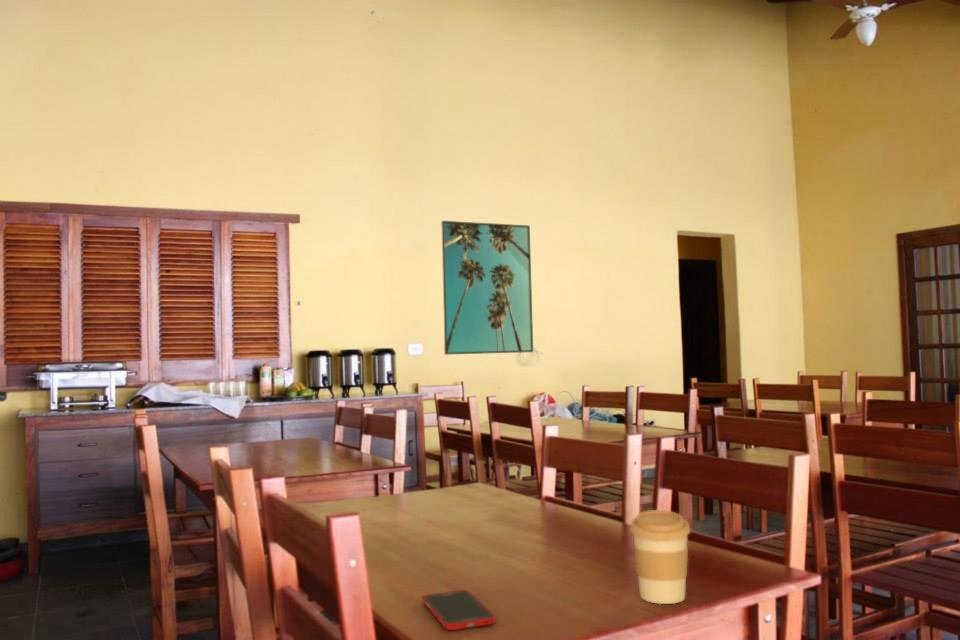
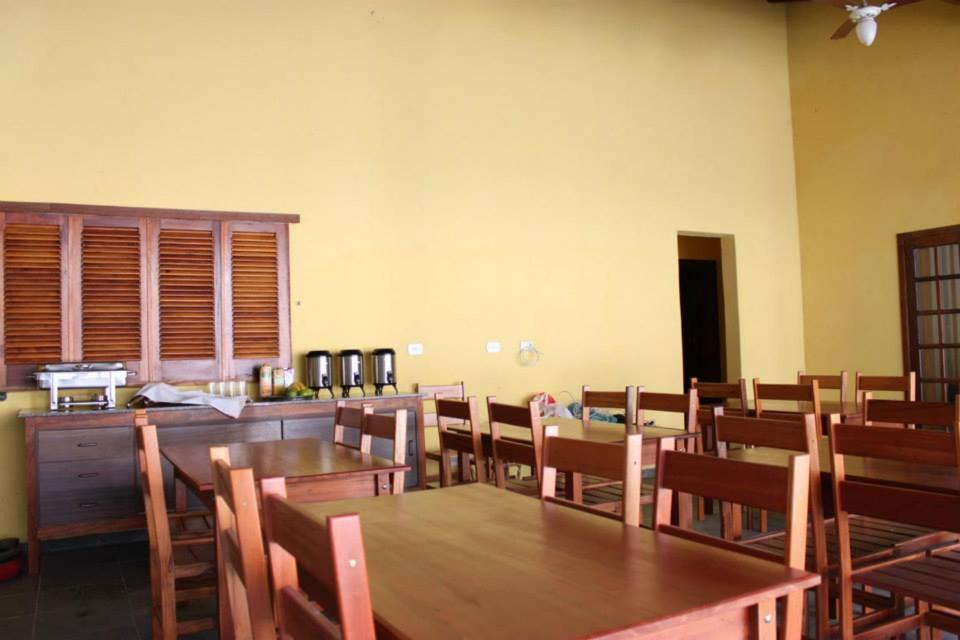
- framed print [440,220,534,356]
- cell phone [422,589,497,631]
- coffee cup [629,509,691,605]
